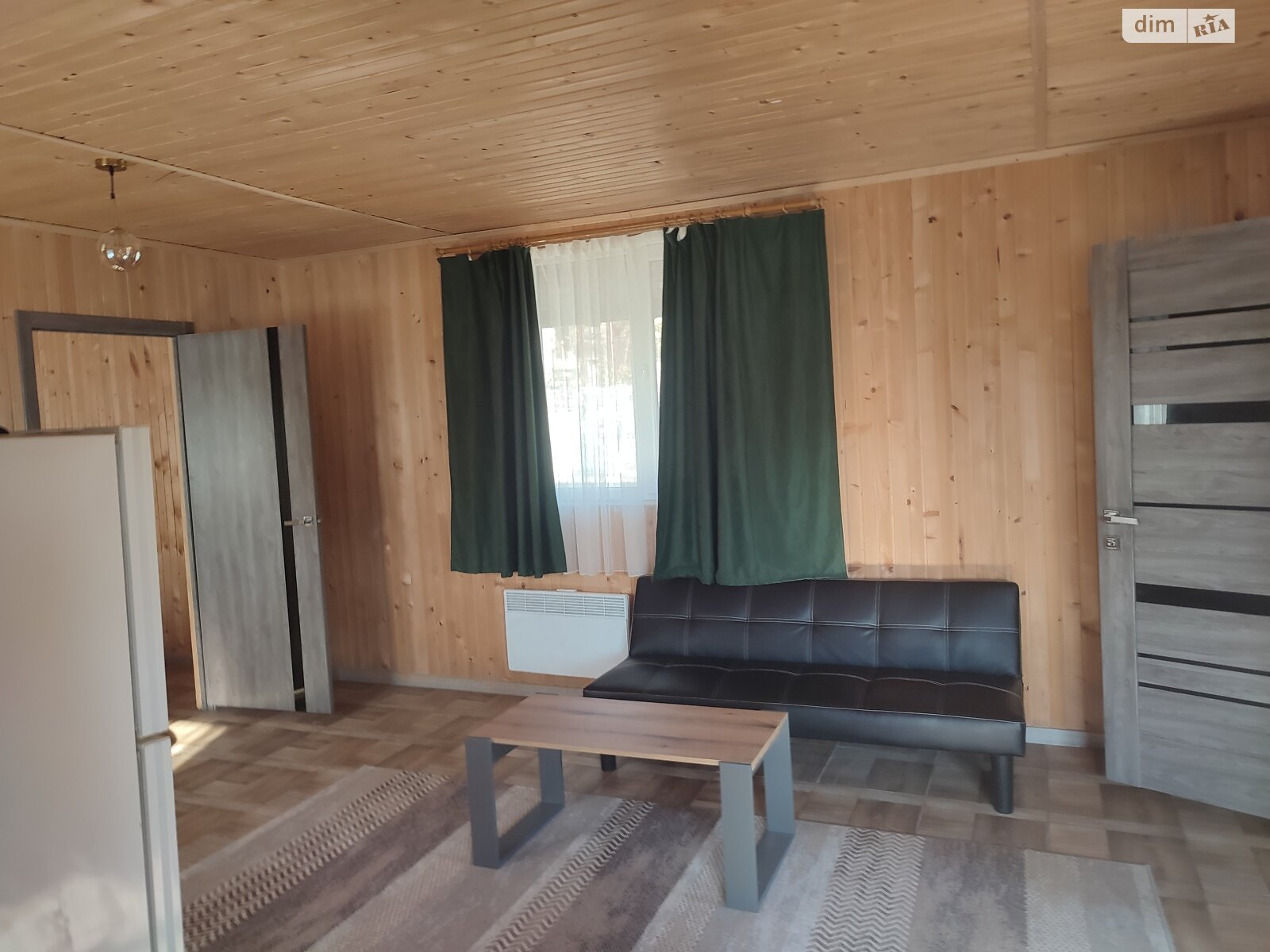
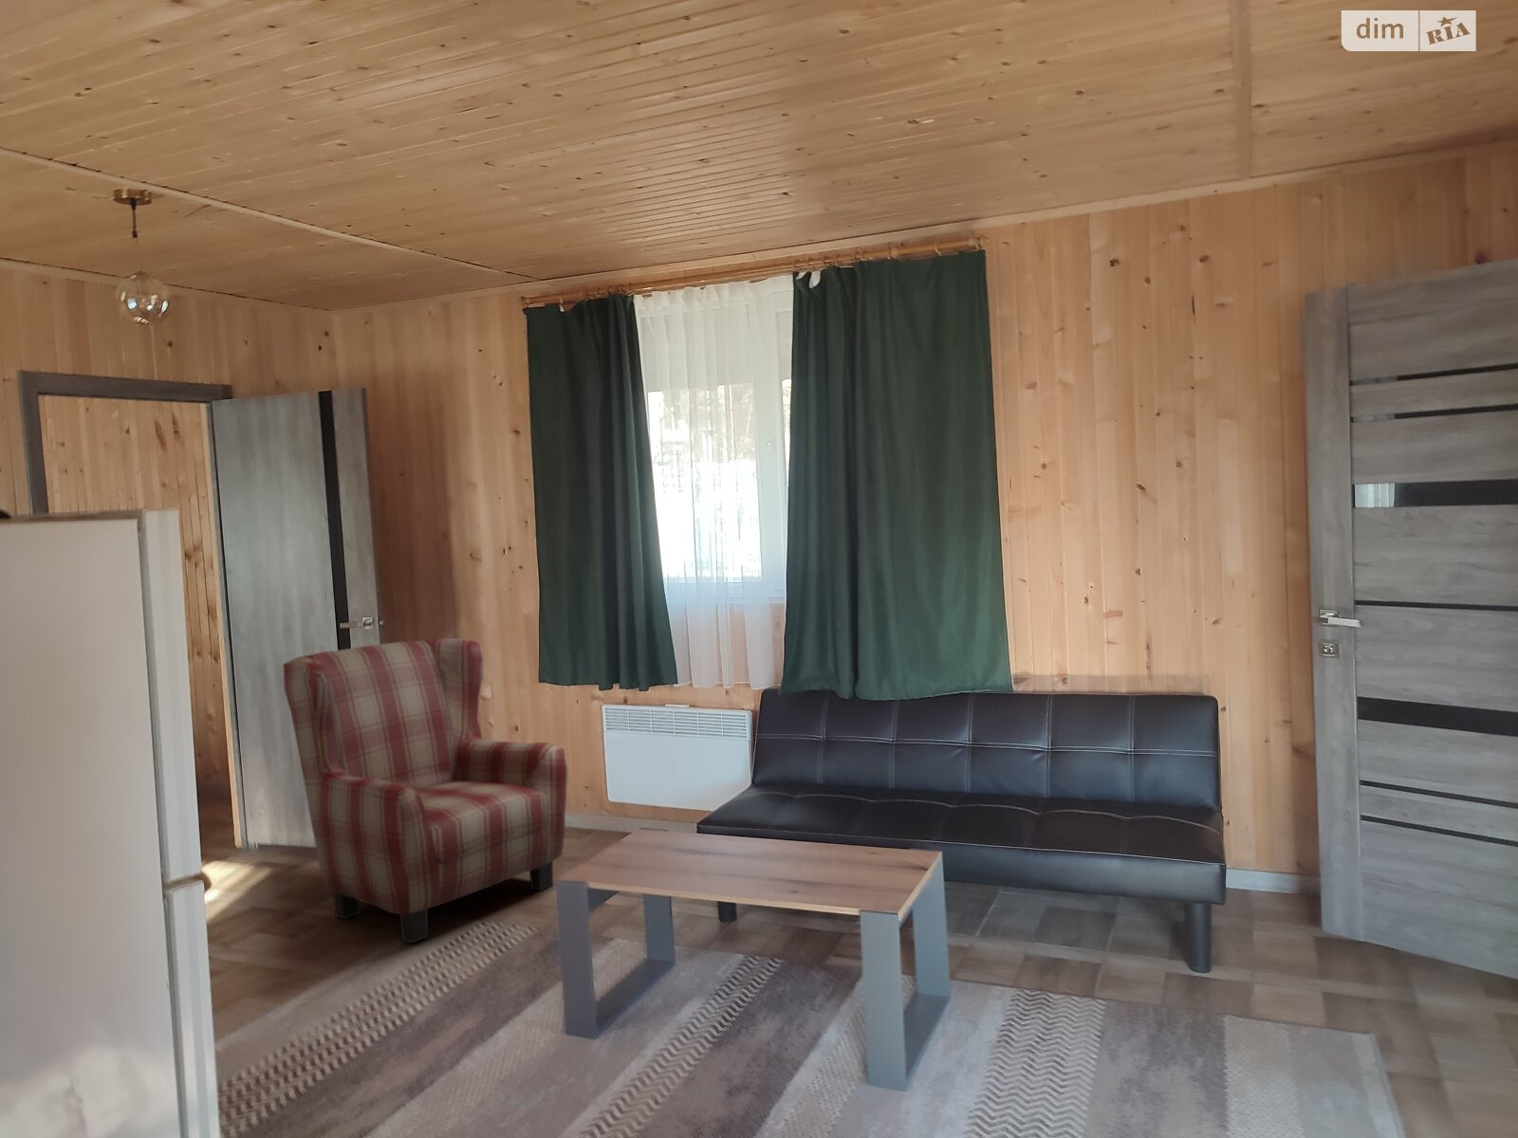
+ armchair [282,637,568,943]
